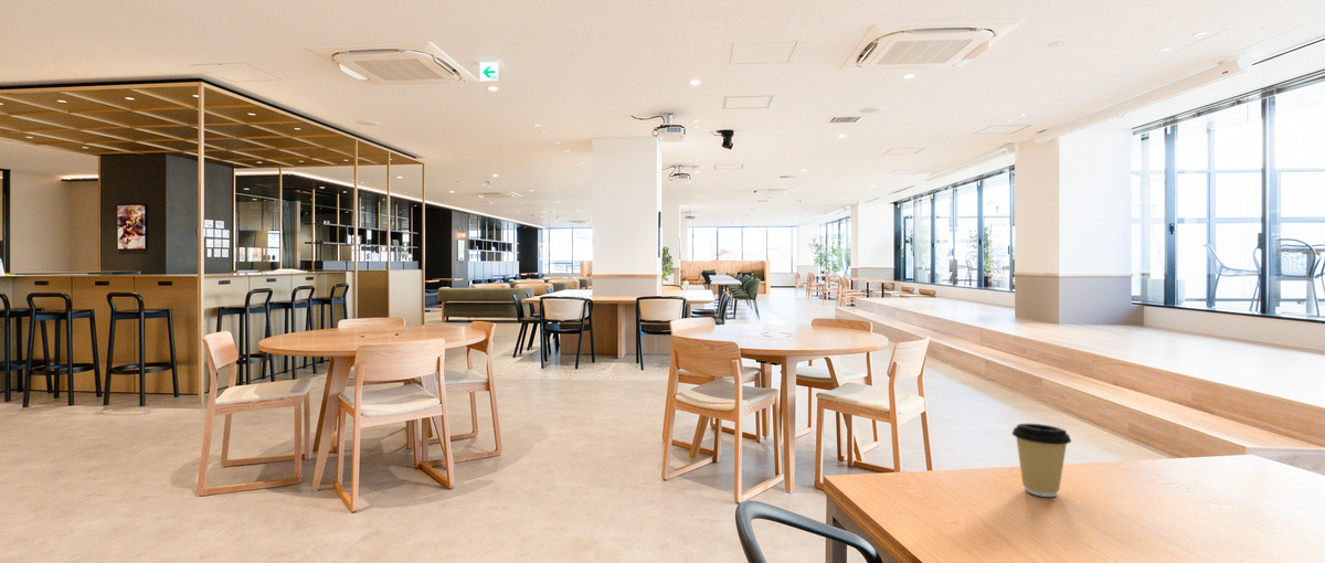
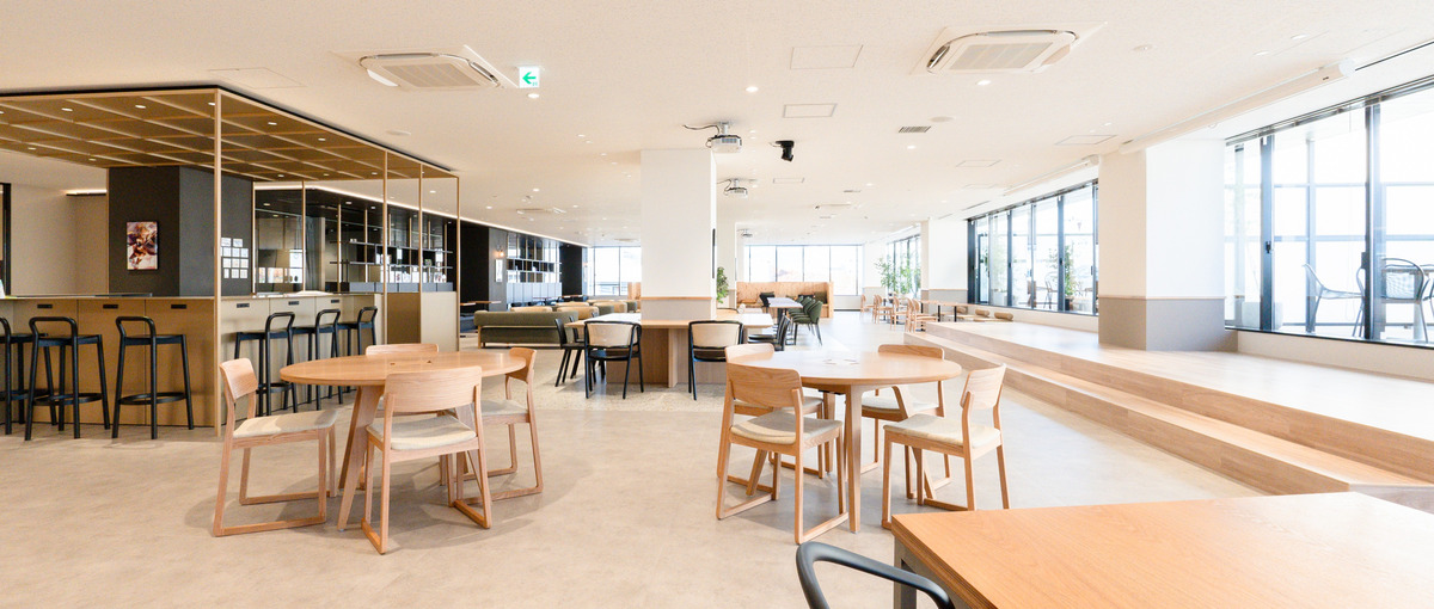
- coffee cup [1011,423,1072,498]
